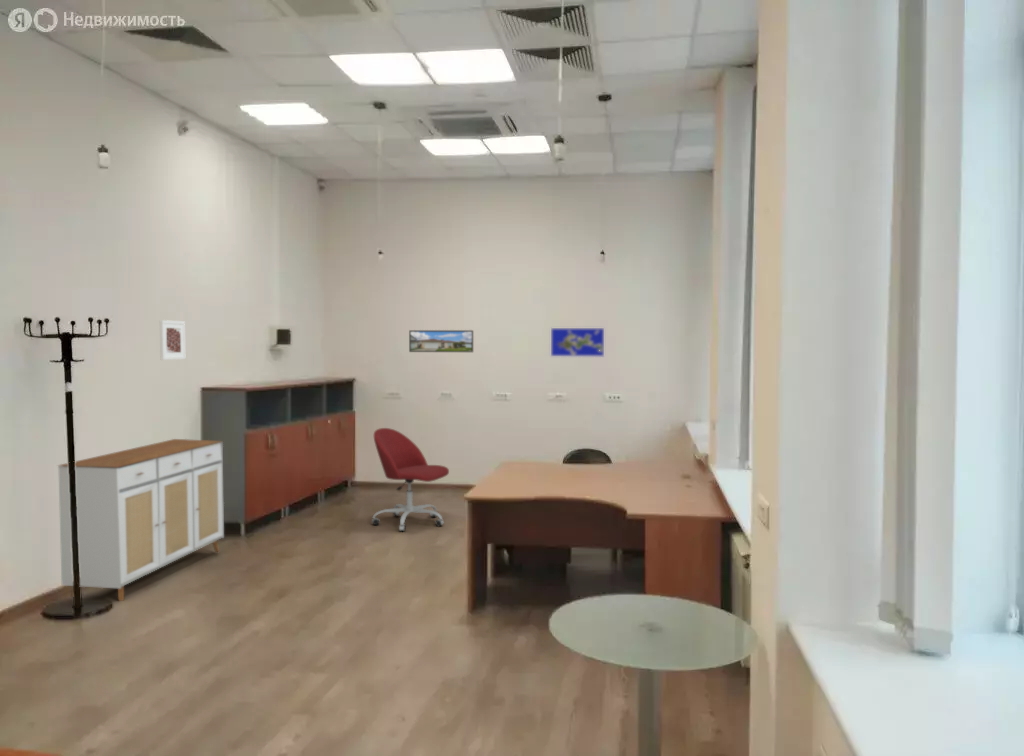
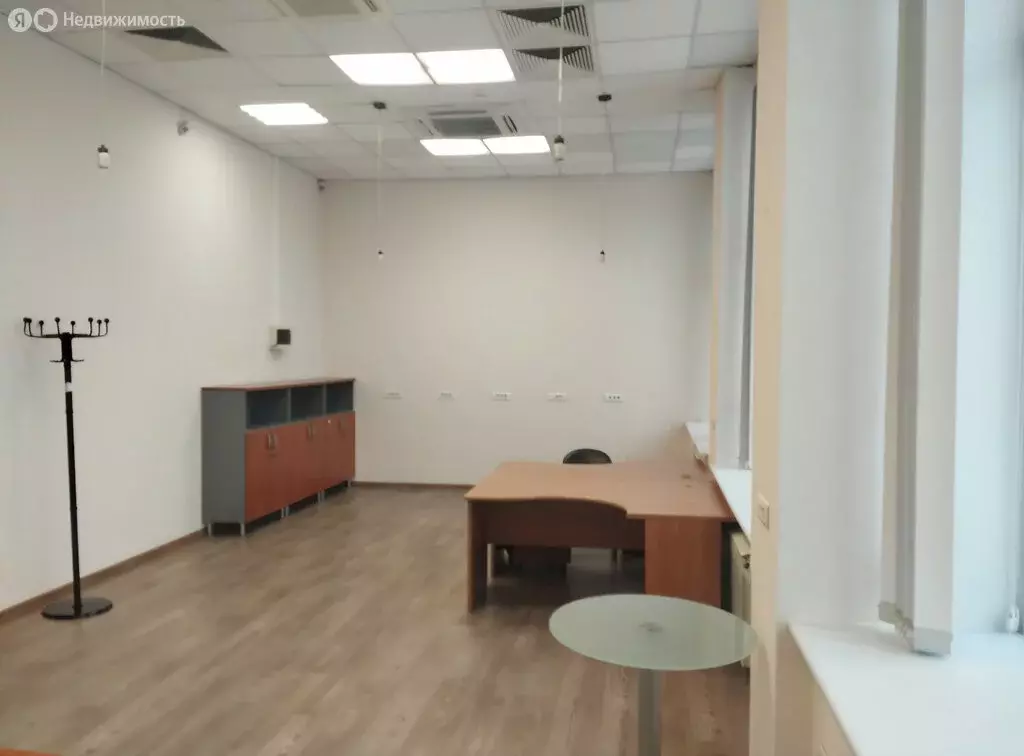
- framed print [159,319,186,361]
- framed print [408,329,474,353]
- world map [550,327,605,357]
- sideboard [56,438,225,602]
- office chair [371,427,450,533]
